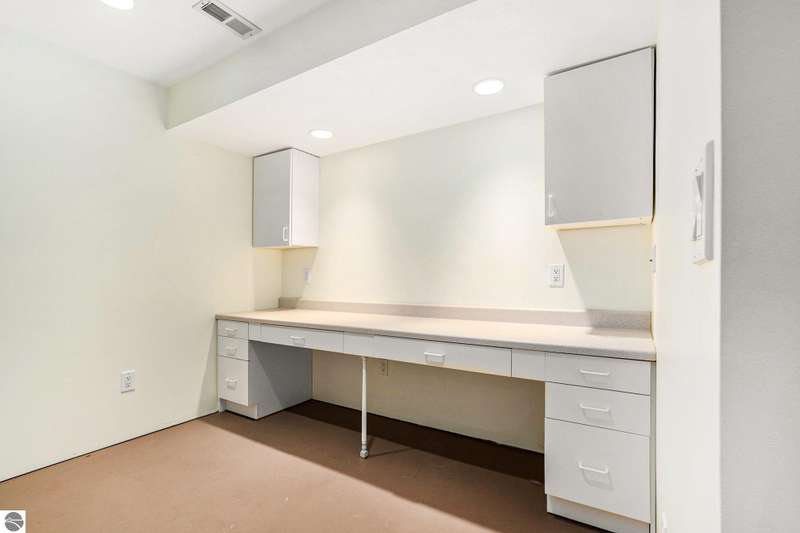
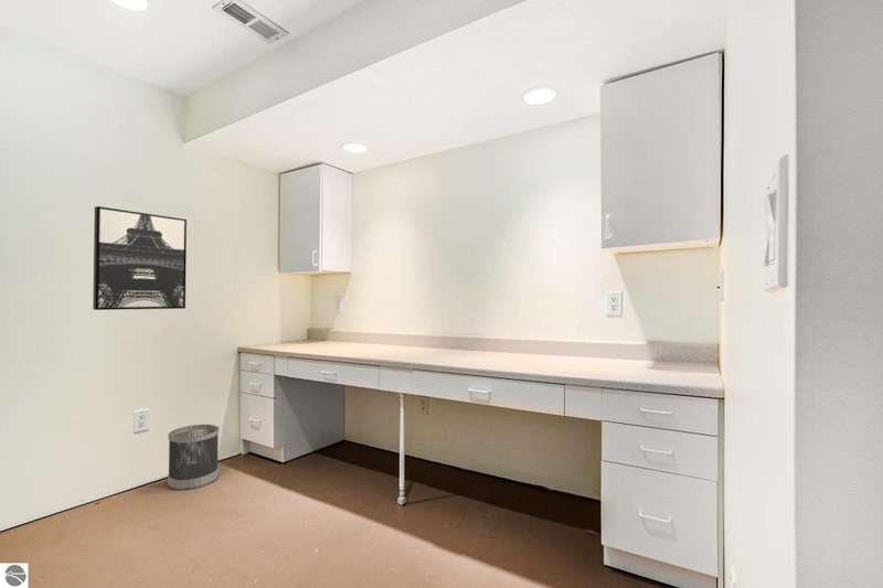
+ wastebasket [167,424,220,491]
+ wall art [92,205,188,311]
